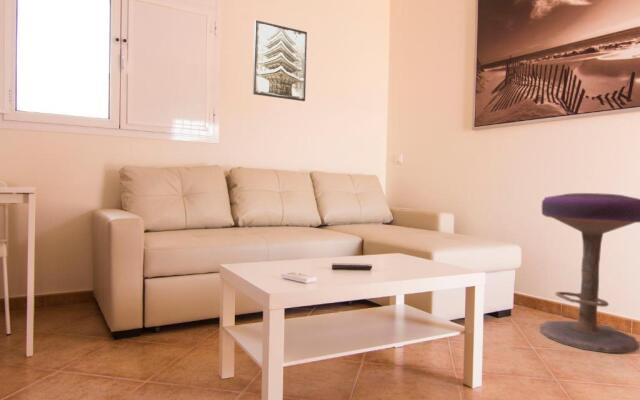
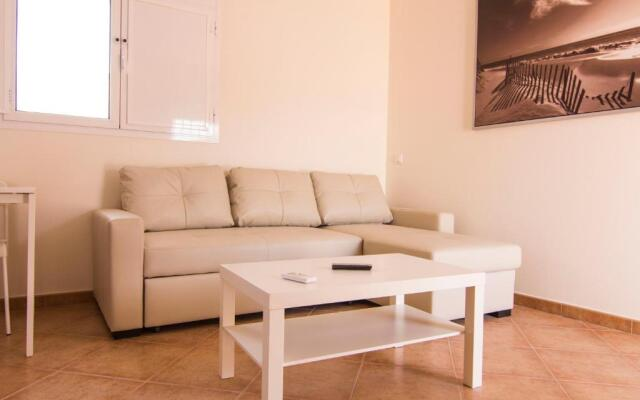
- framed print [252,19,308,102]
- stool [539,192,640,354]
